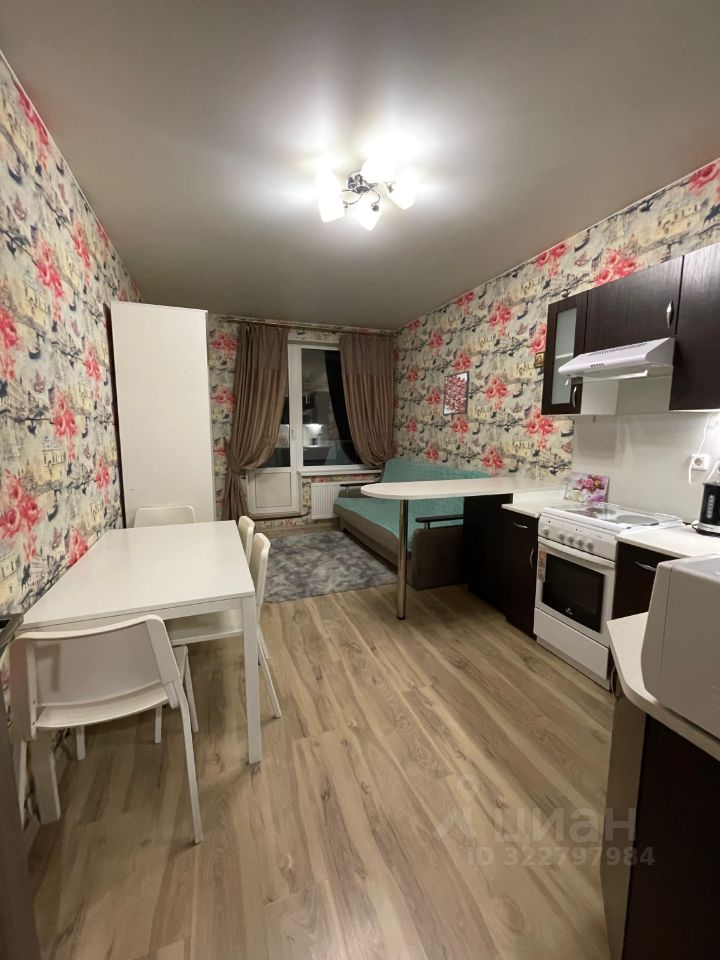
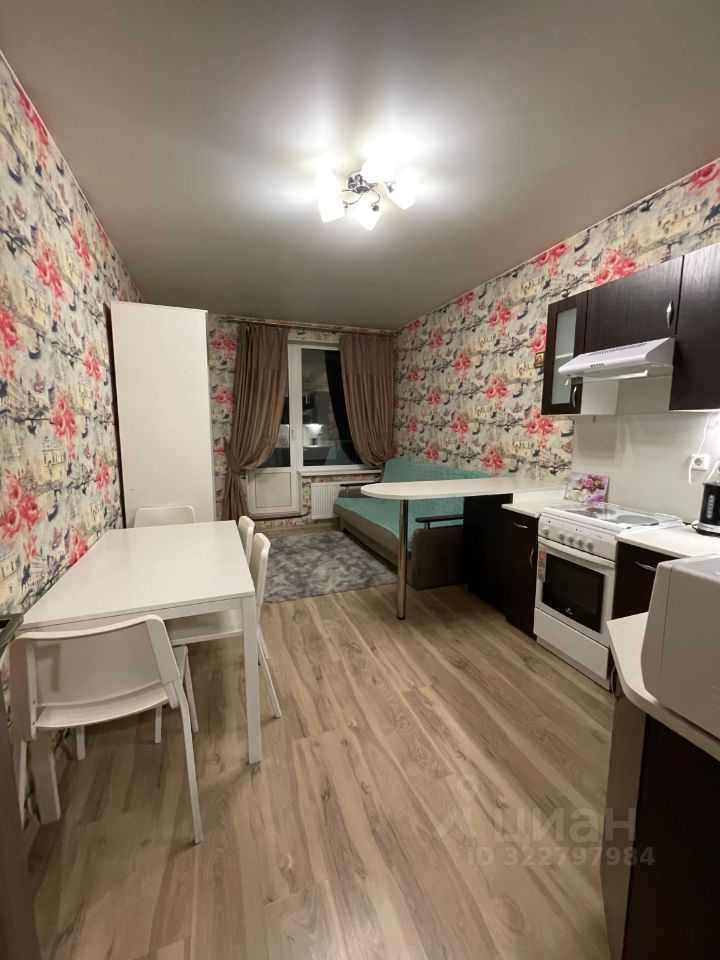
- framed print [442,370,471,416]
